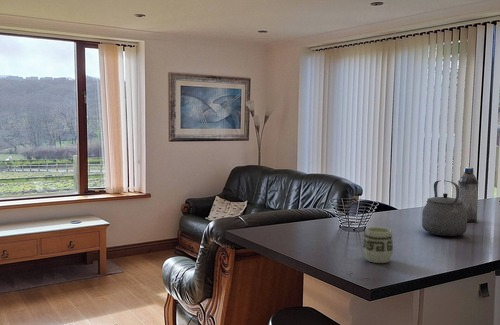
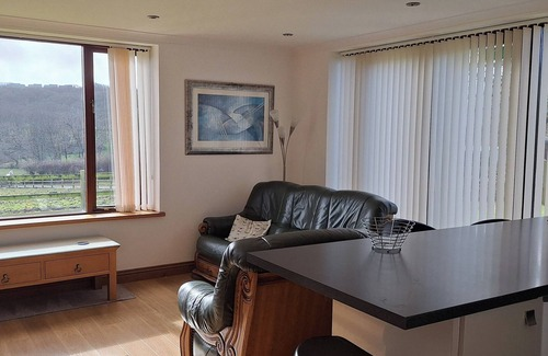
- cup [361,226,394,264]
- water bottle [457,167,479,223]
- tea kettle [421,180,468,237]
